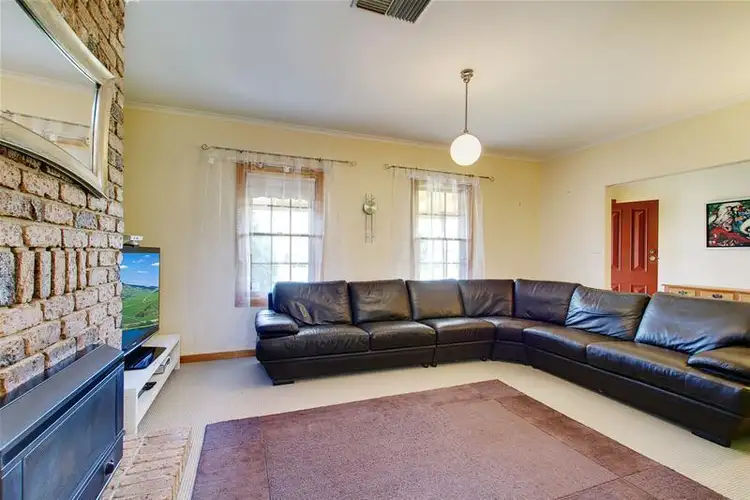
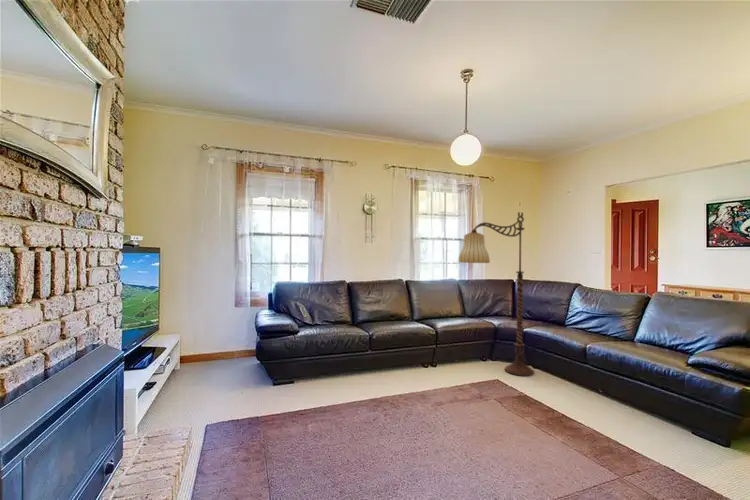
+ floor lamp [458,211,536,377]
